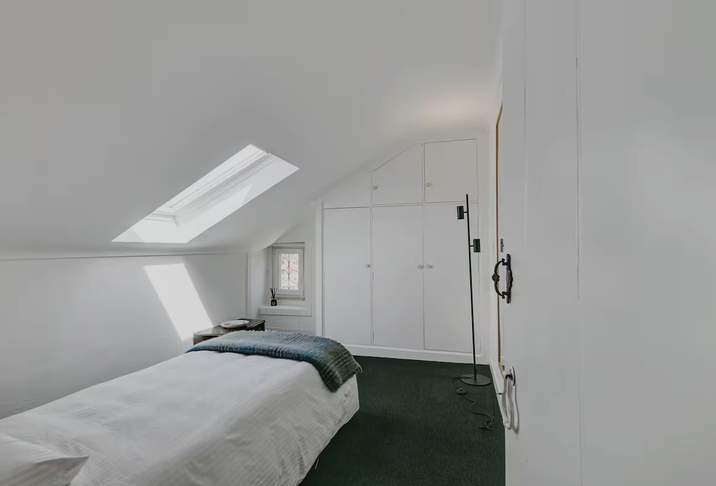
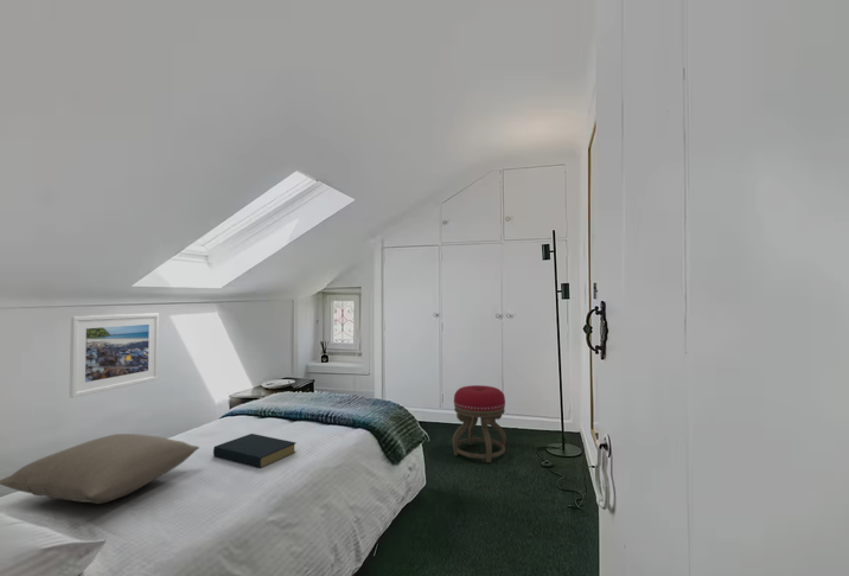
+ pillow [0,433,200,505]
+ stool [452,384,508,463]
+ hardback book [212,433,298,469]
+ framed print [68,312,160,399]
